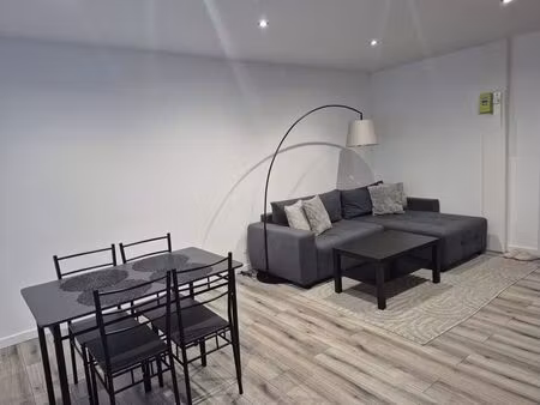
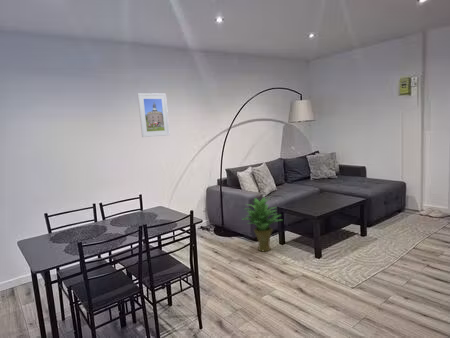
+ potted plant [241,196,283,252]
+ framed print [137,92,171,138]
